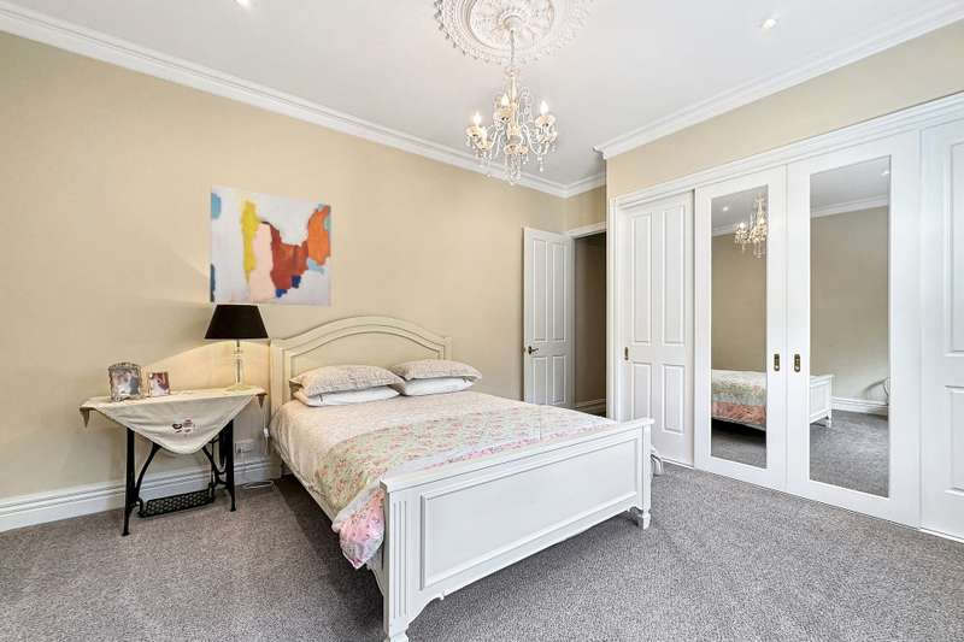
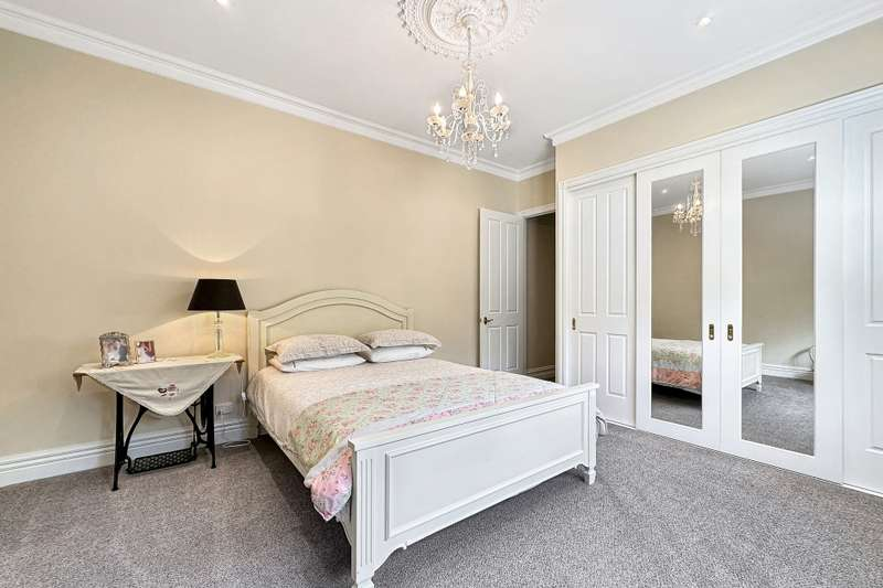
- wall art [208,184,333,307]
